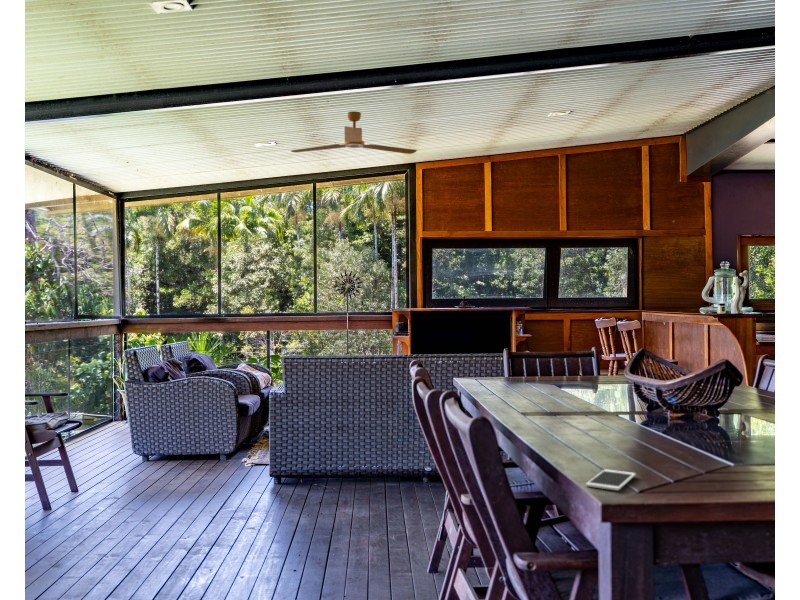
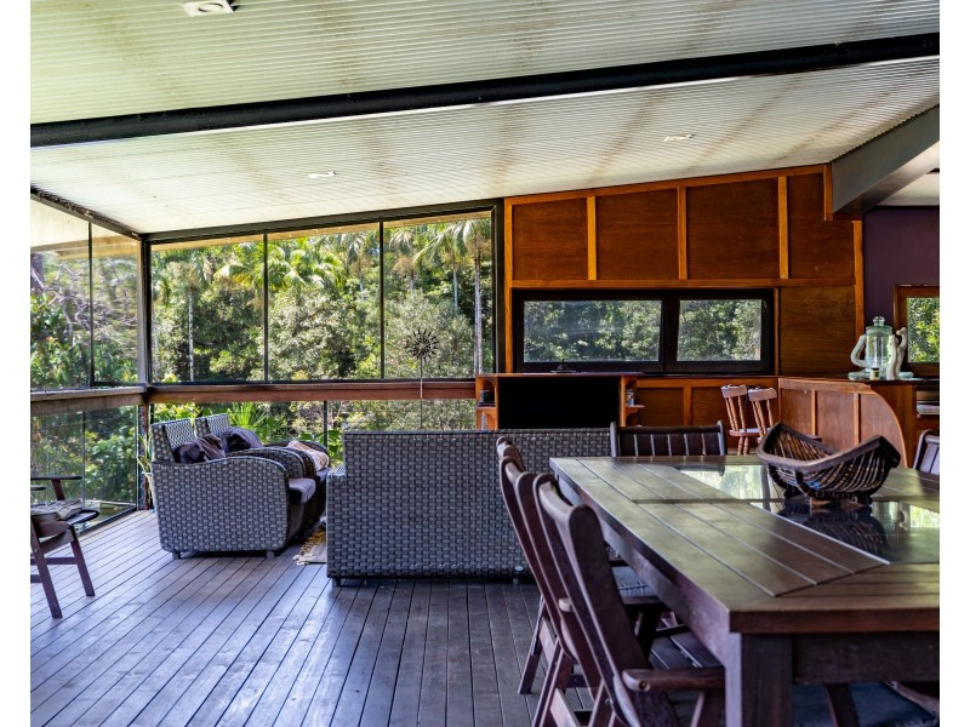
- cell phone [585,468,637,492]
- ceiling fan [290,110,418,155]
